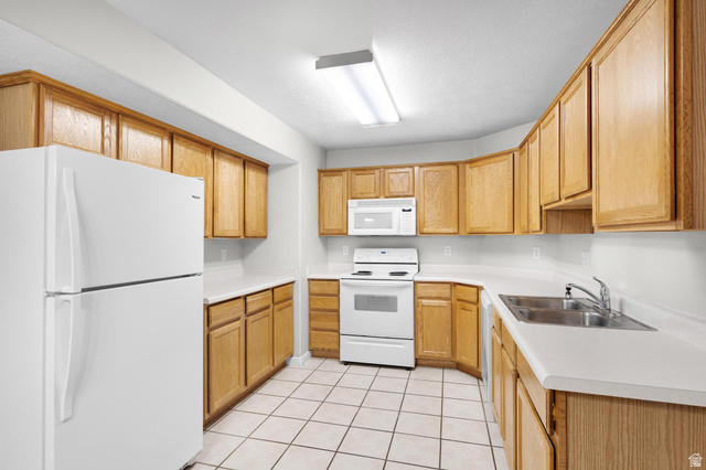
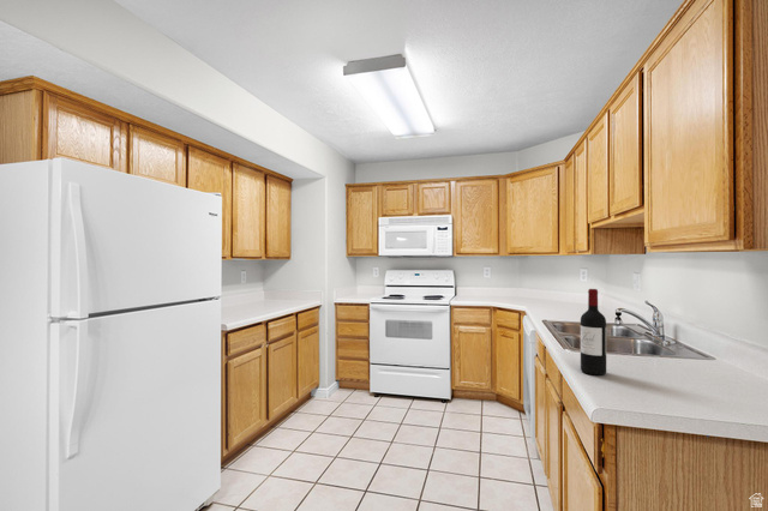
+ wine bottle [580,288,607,377]
